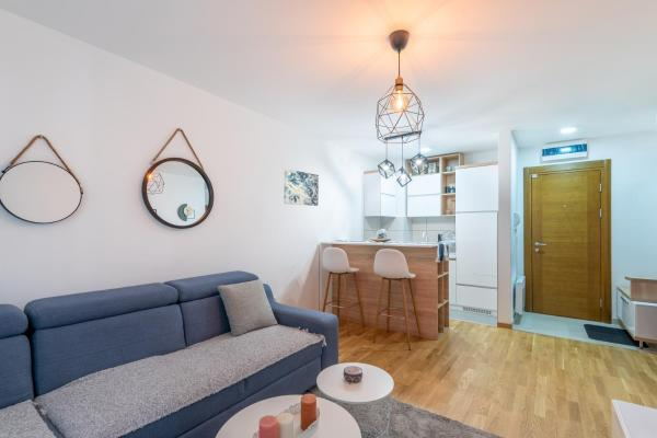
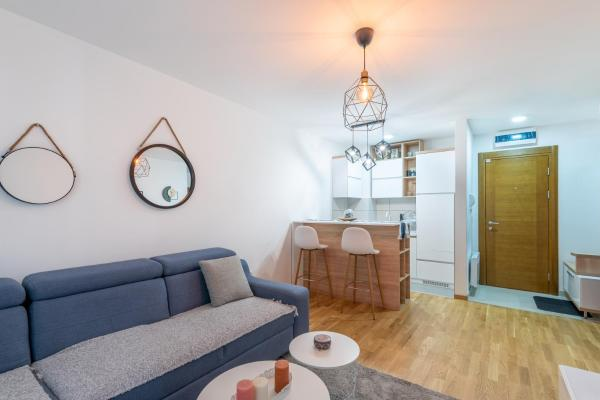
- wall art [283,168,320,207]
